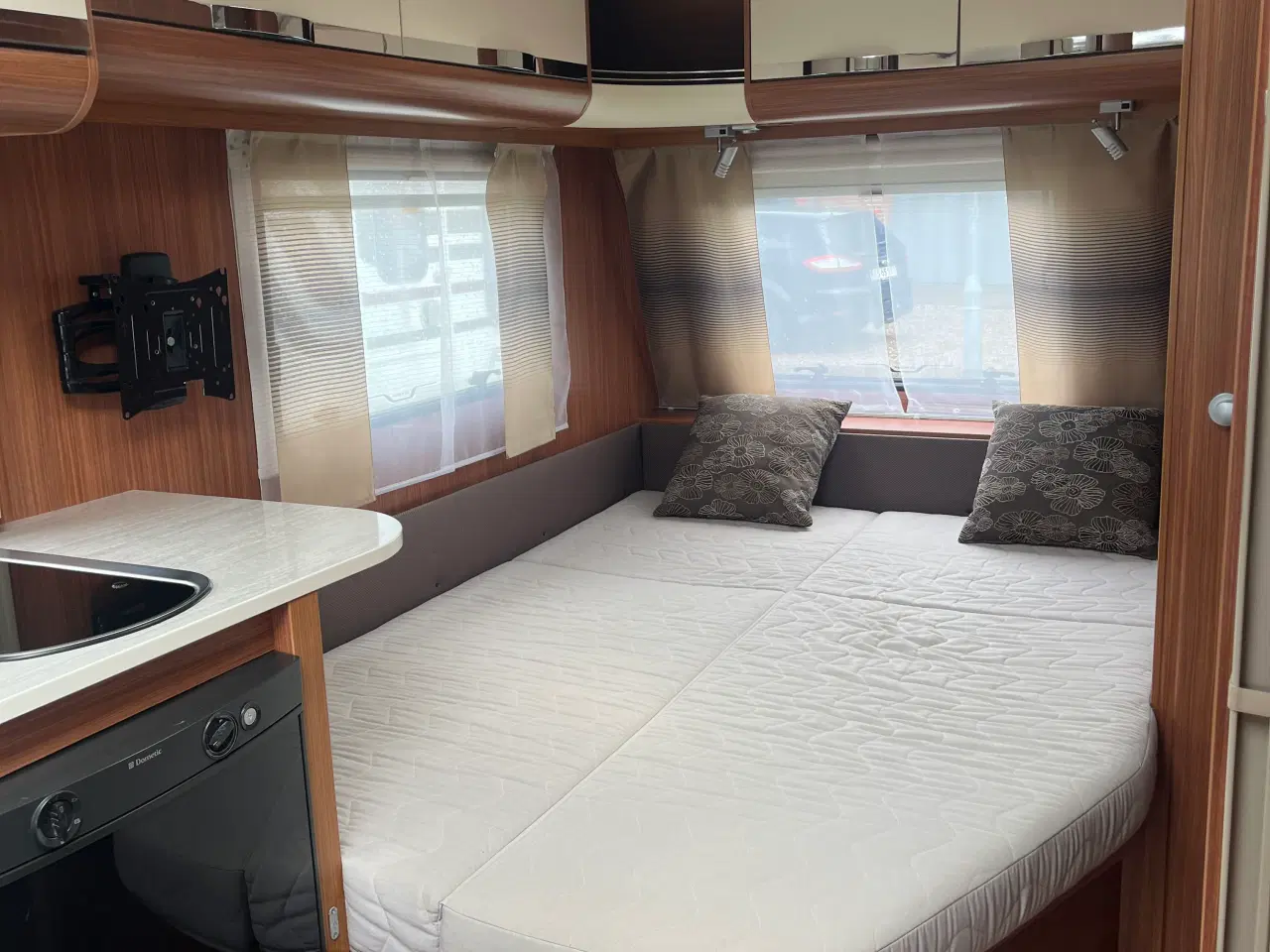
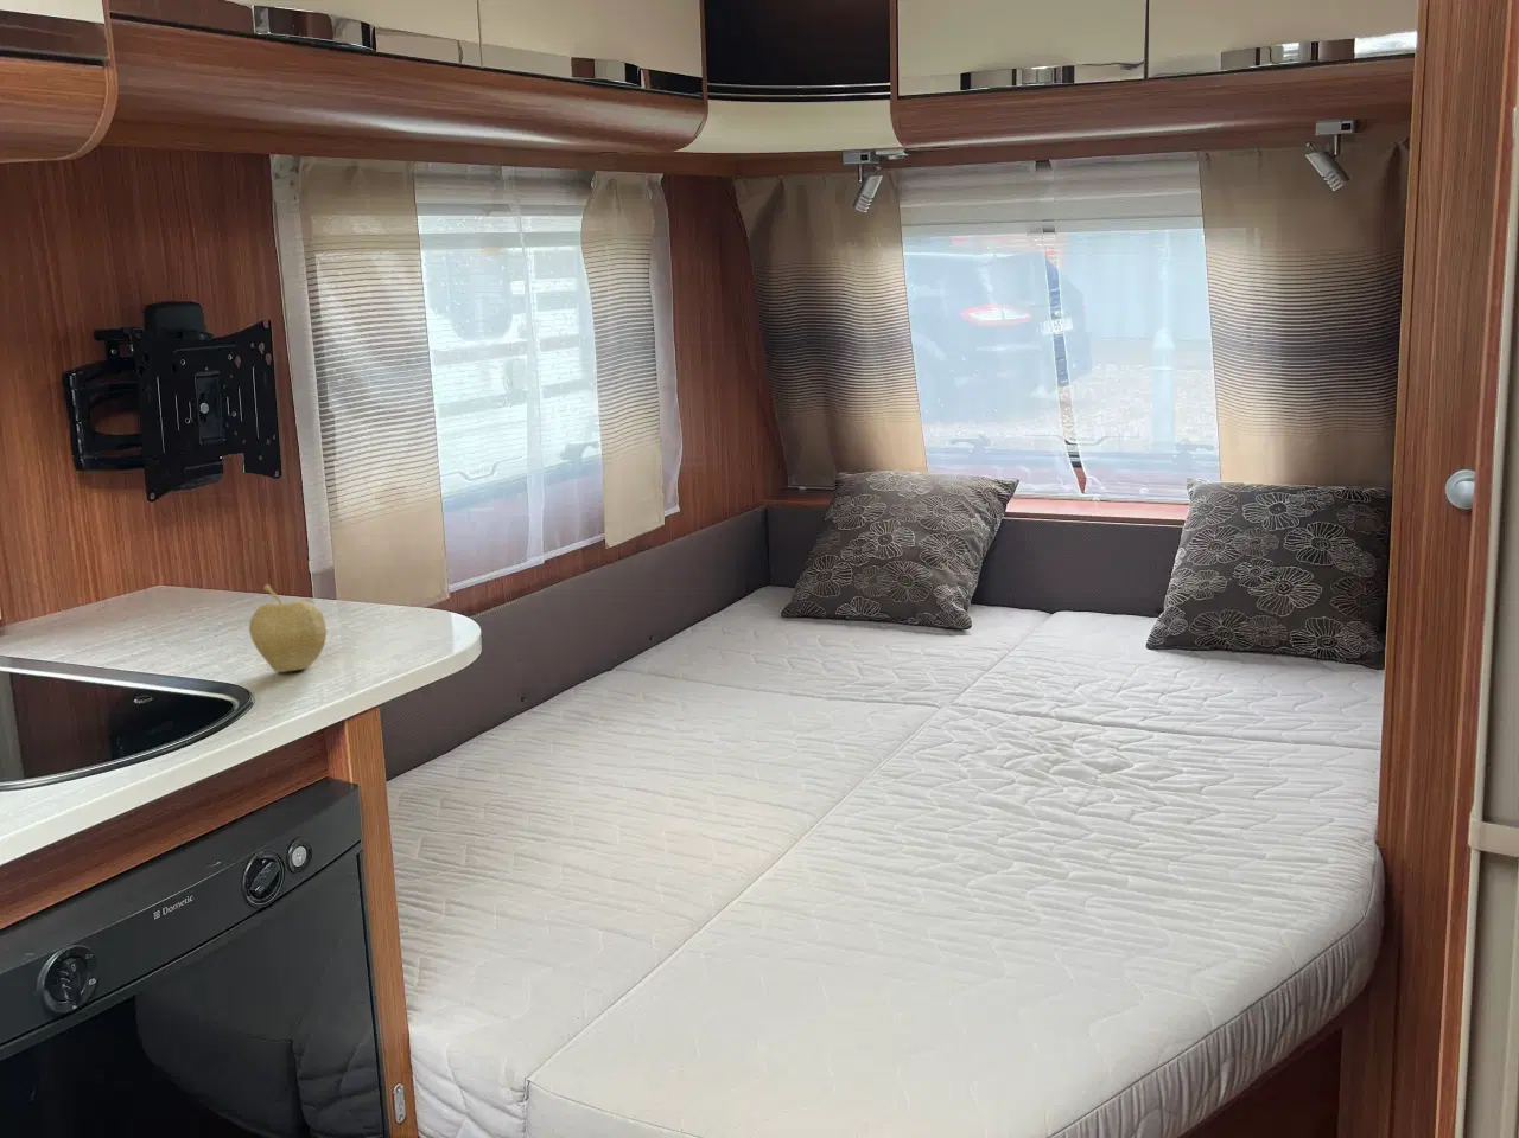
+ fruit [248,583,328,673]
